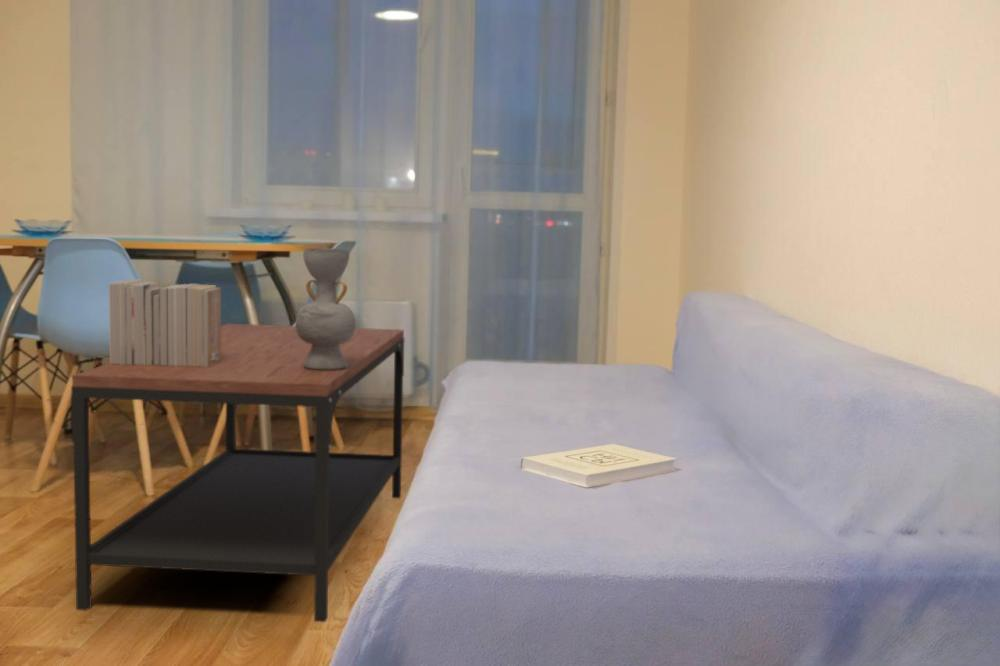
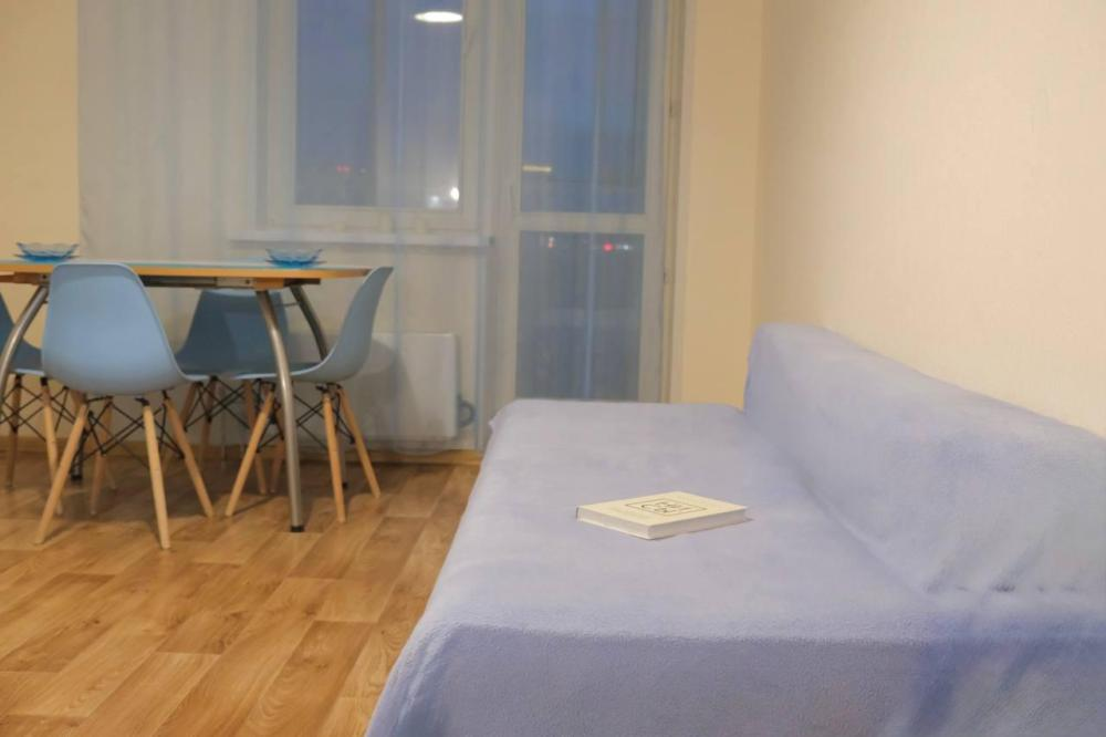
- coffee table [70,323,406,623]
- books [108,279,222,367]
- decorative vase [295,248,357,370]
